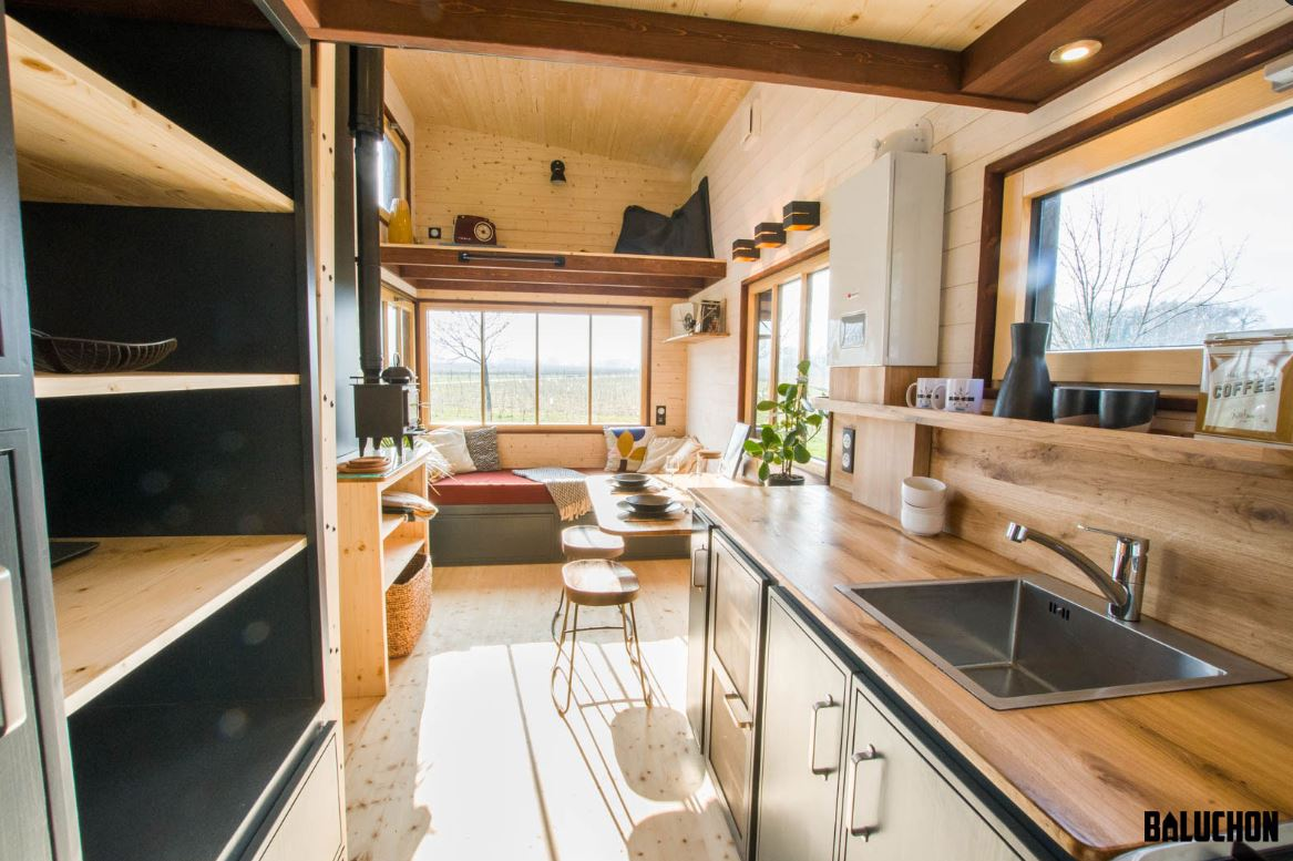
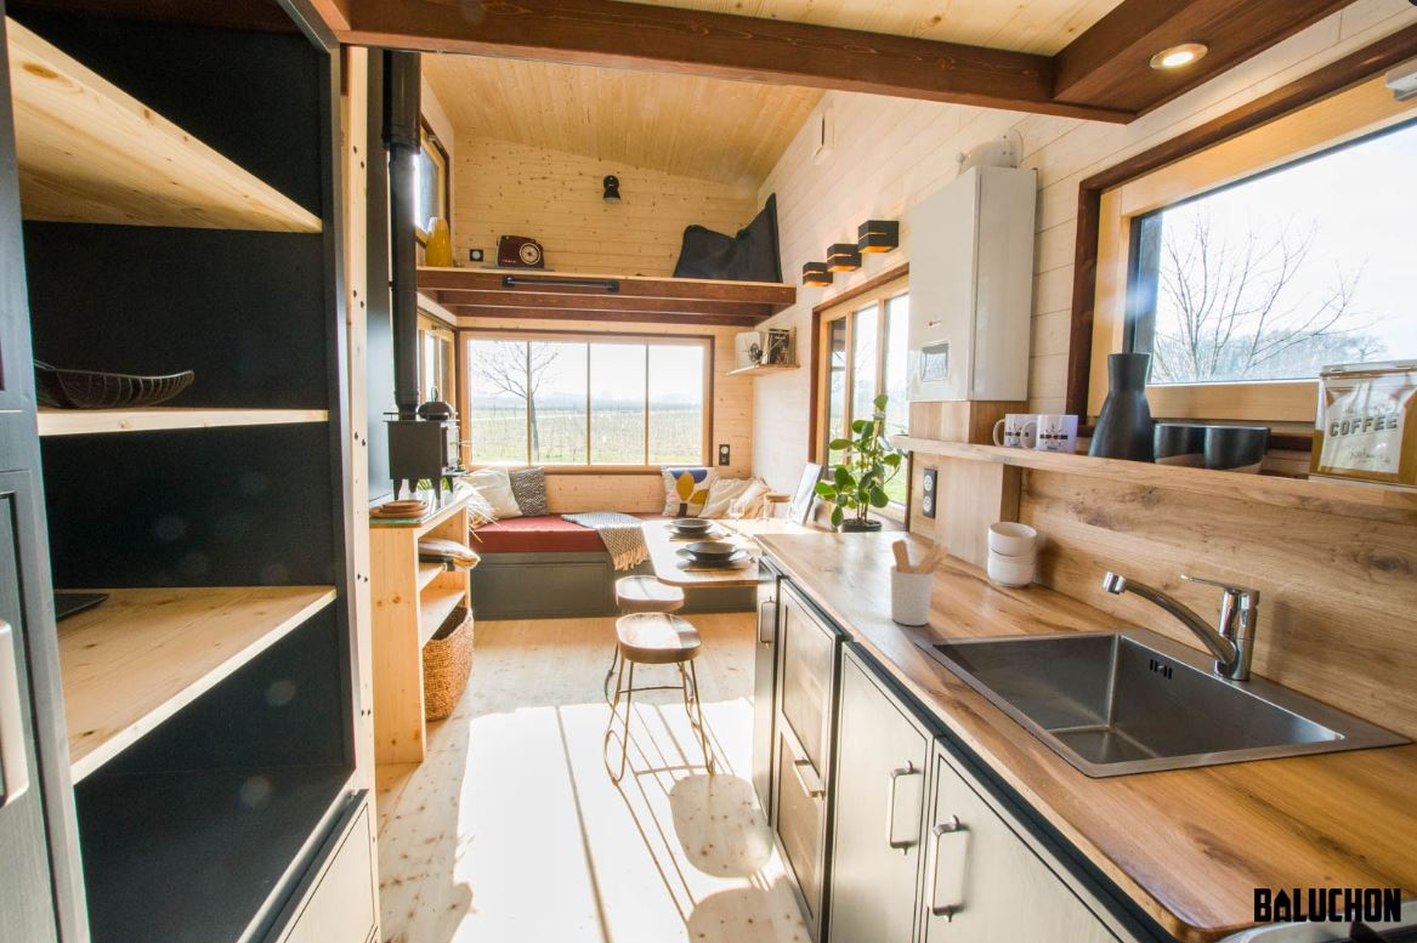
+ utensil holder [889,539,952,626]
